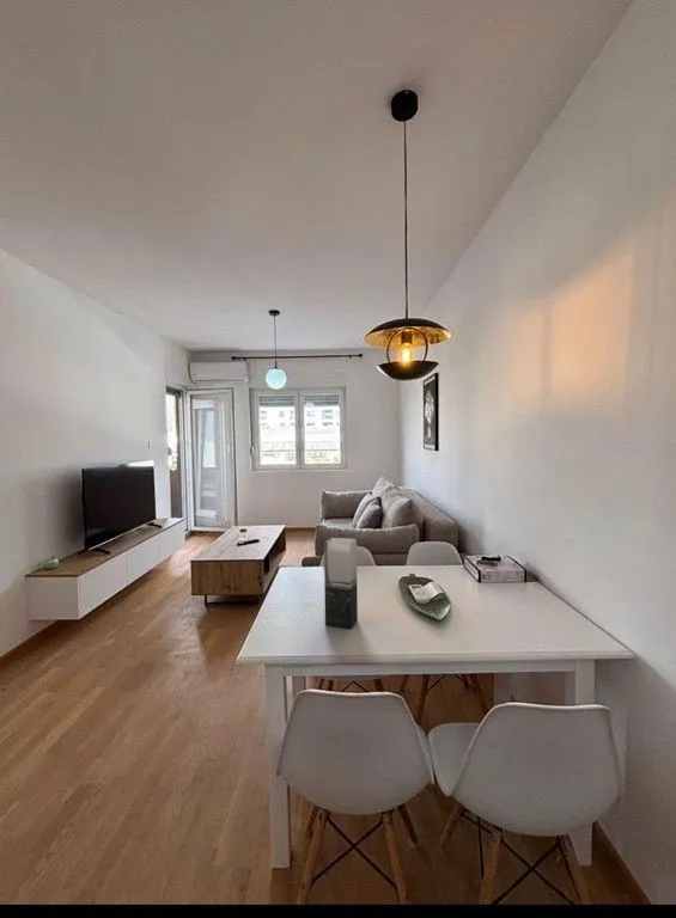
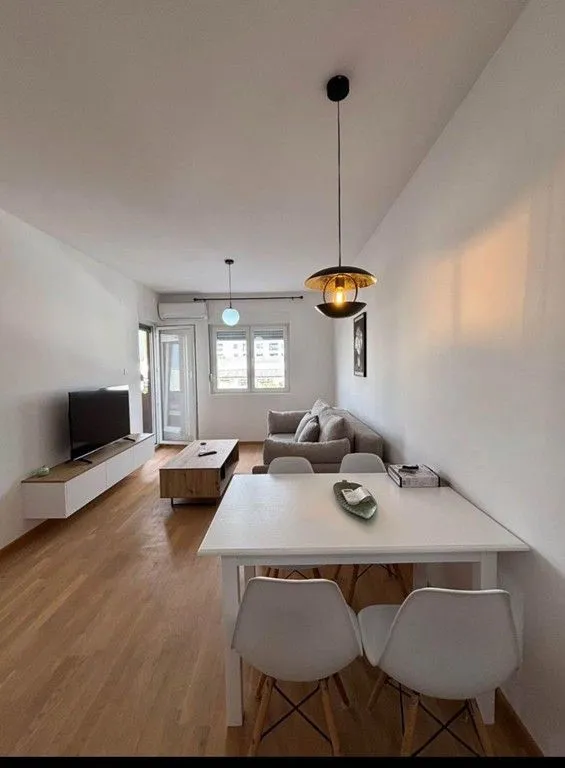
- vase [323,537,359,630]
